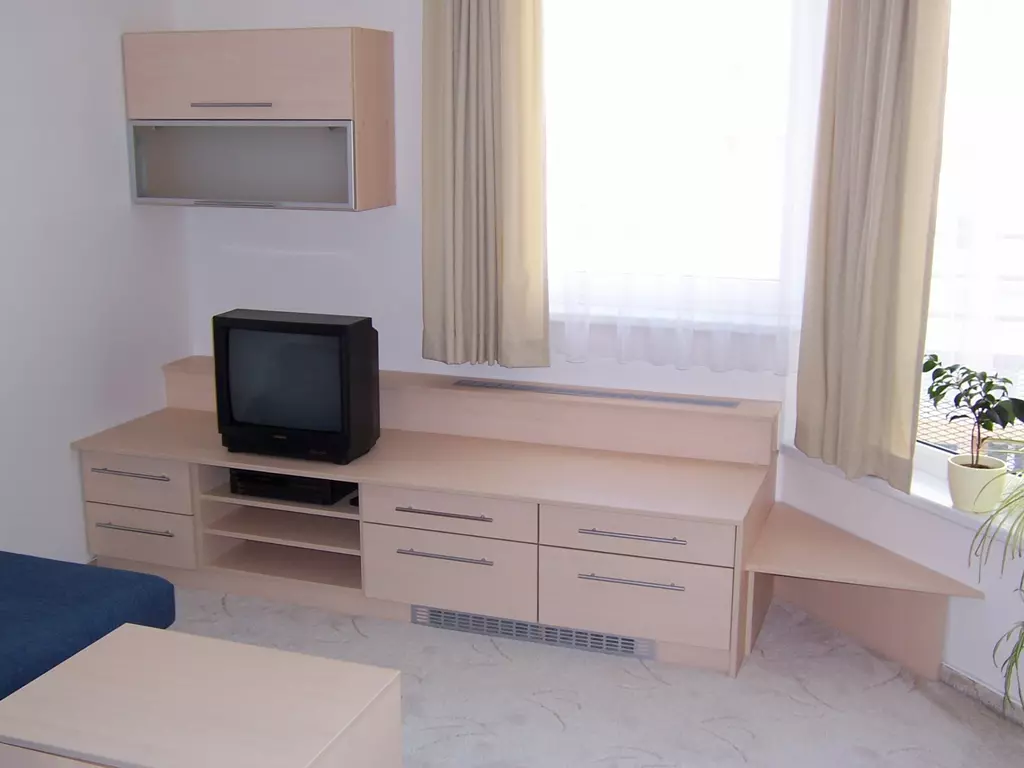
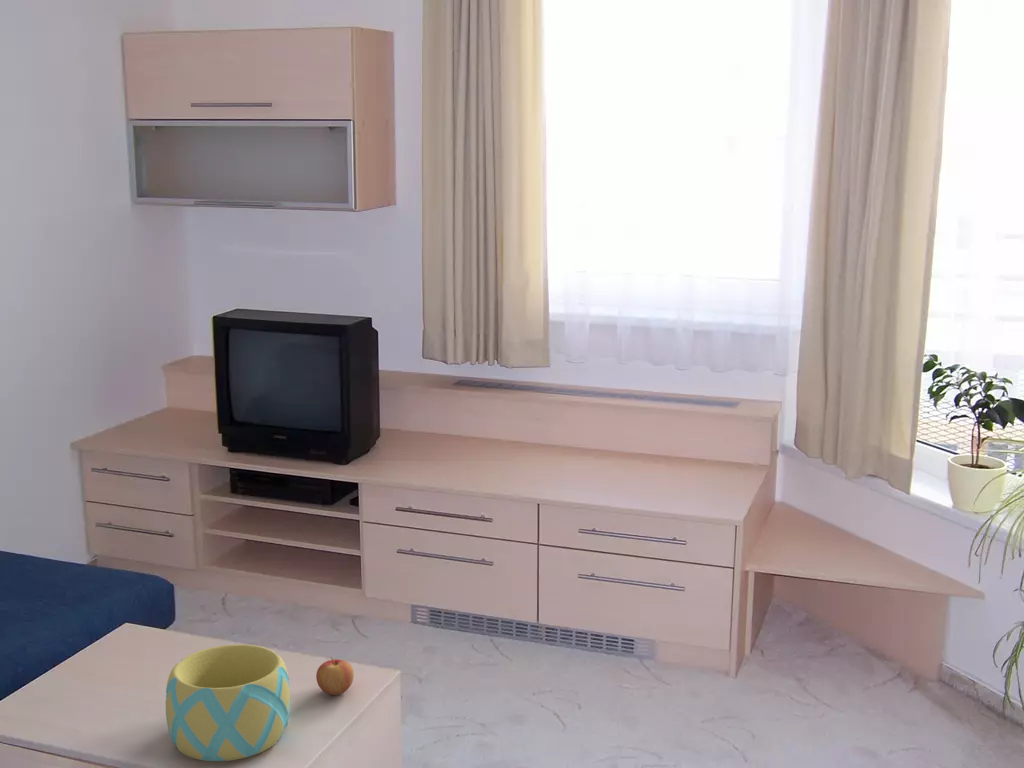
+ bowl [165,644,292,762]
+ apple [315,656,355,696]
